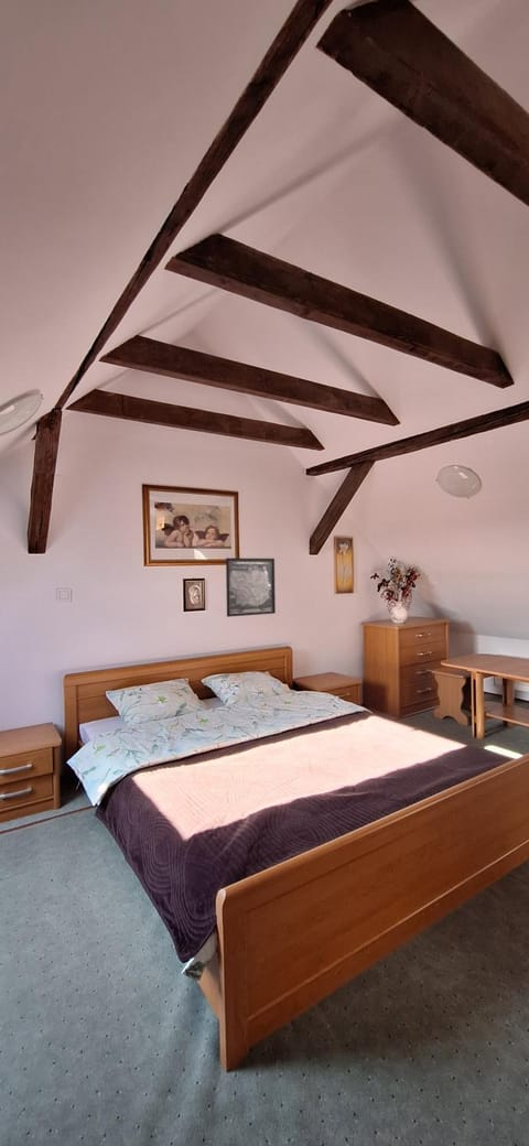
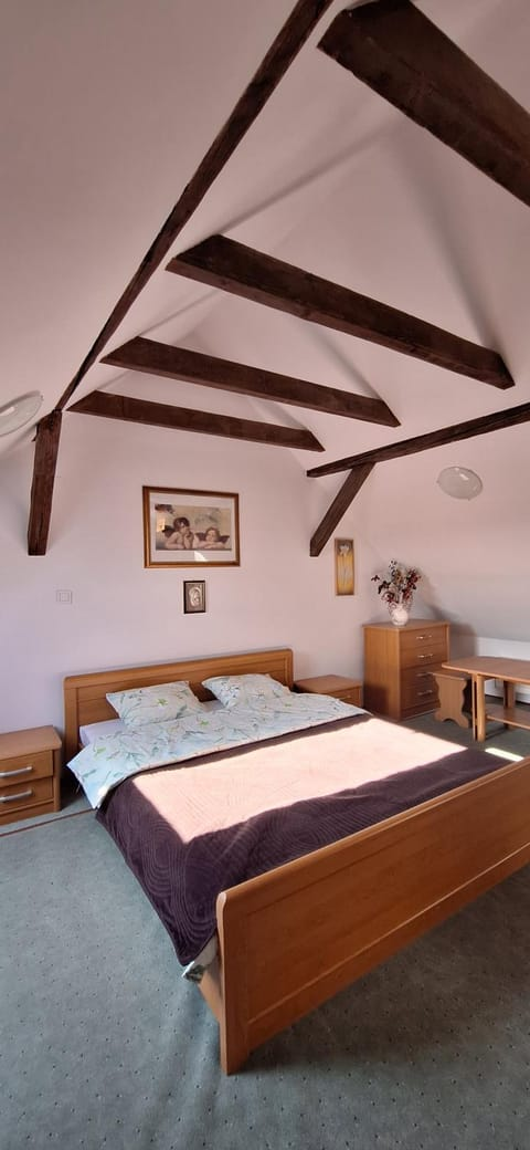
- wall art [225,556,277,618]
